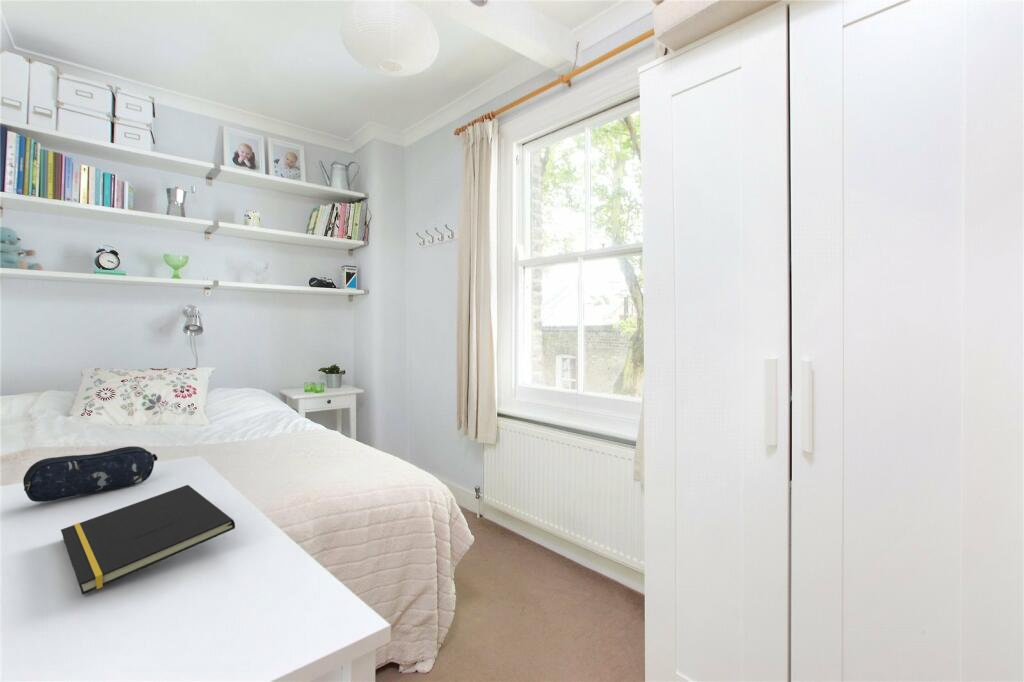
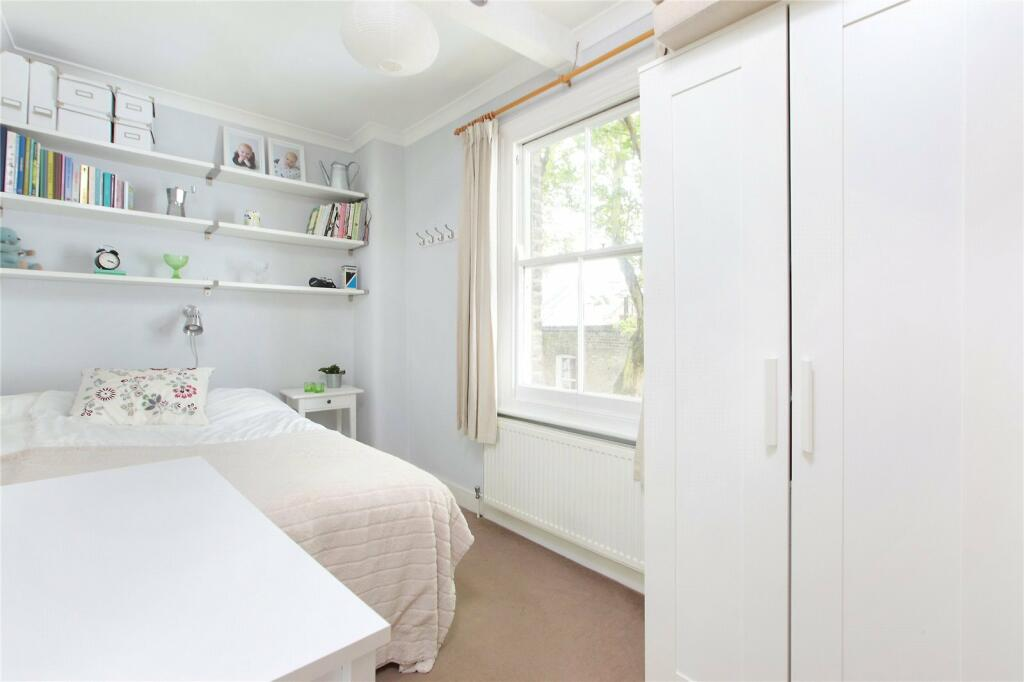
- pencil case [22,445,159,503]
- notepad [60,484,236,595]
